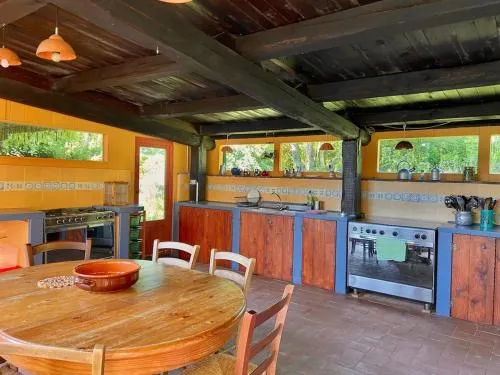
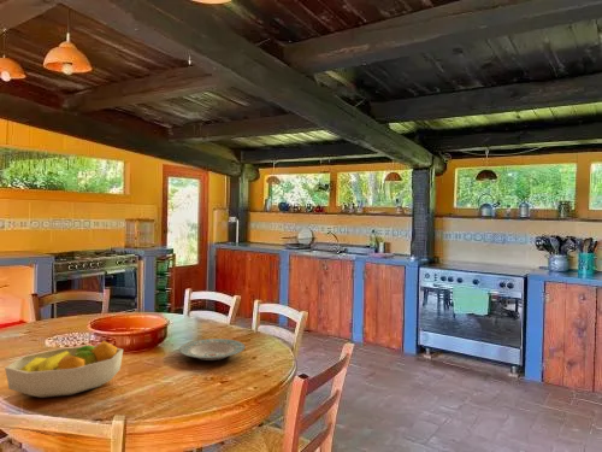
+ fruit bowl [4,340,124,399]
+ plate [178,337,246,362]
